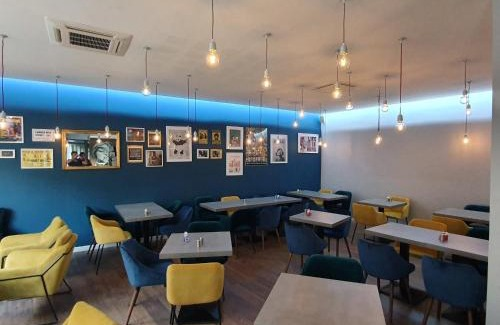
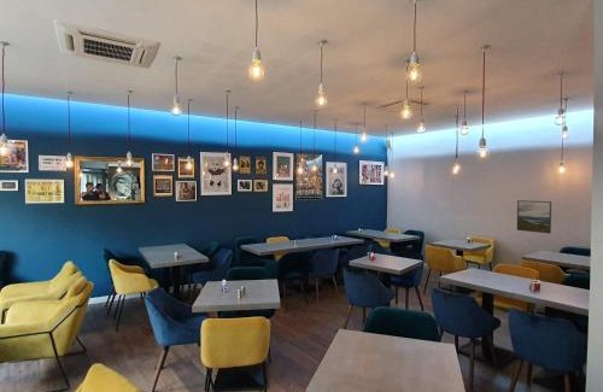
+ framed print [516,199,552,234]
